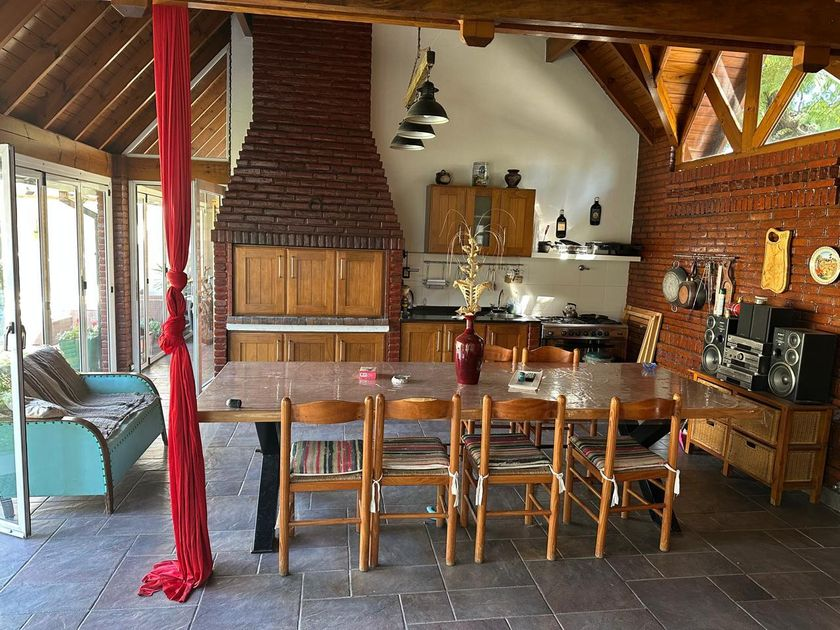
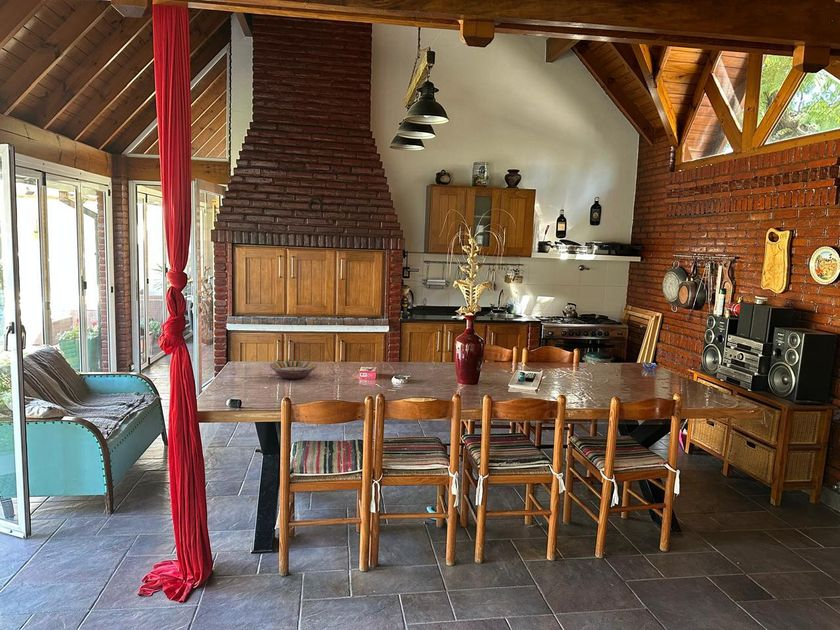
+ serving bowl [269,360,319,380]
